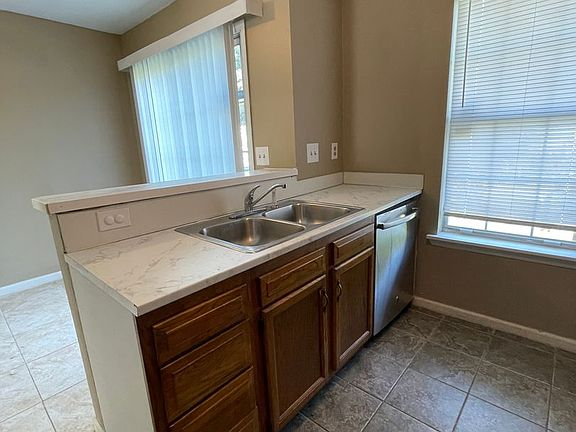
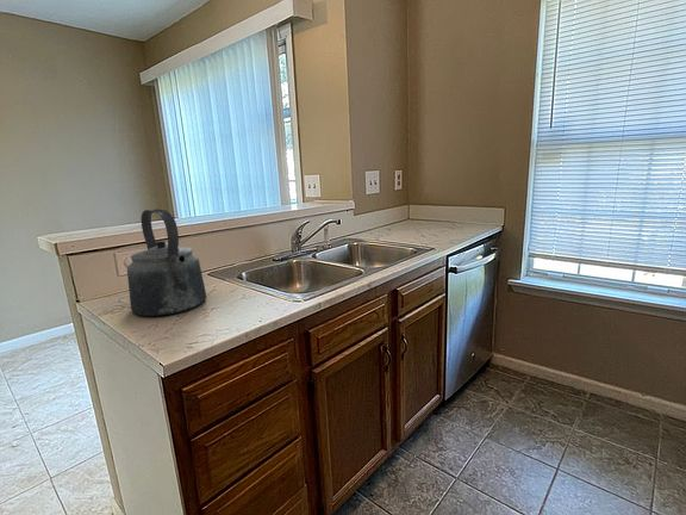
+ kettle [126,207,207,317]
